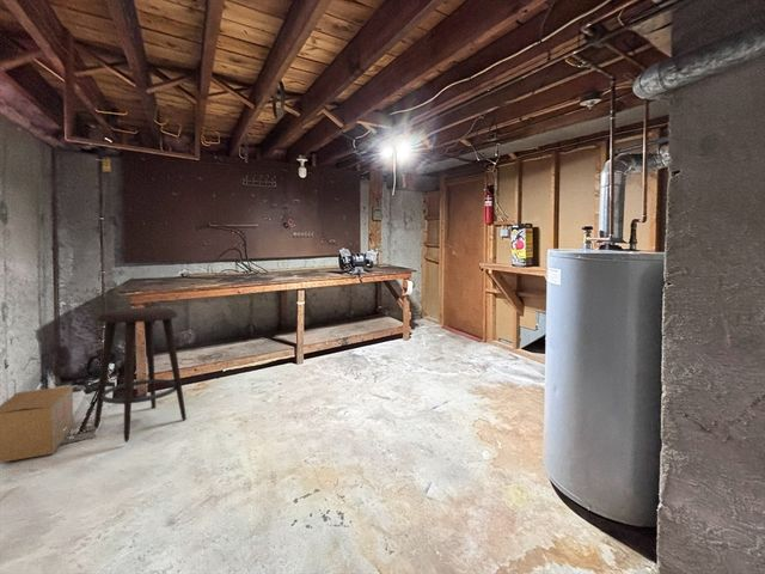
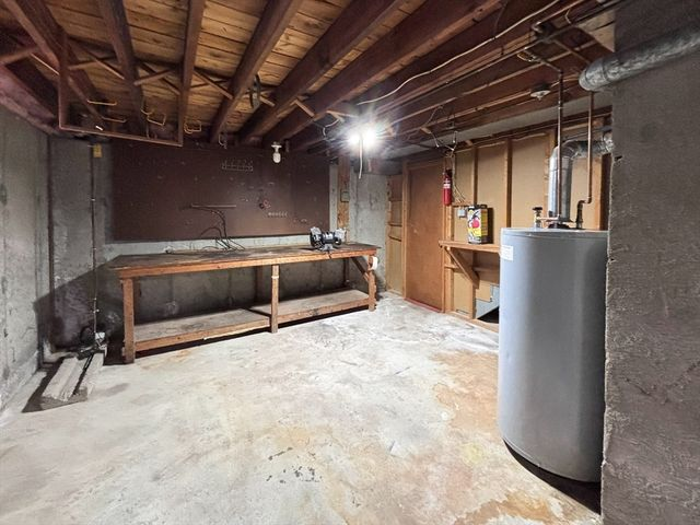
- stool [93,306,188,444]
- cardboard box [0,385,74,464]
